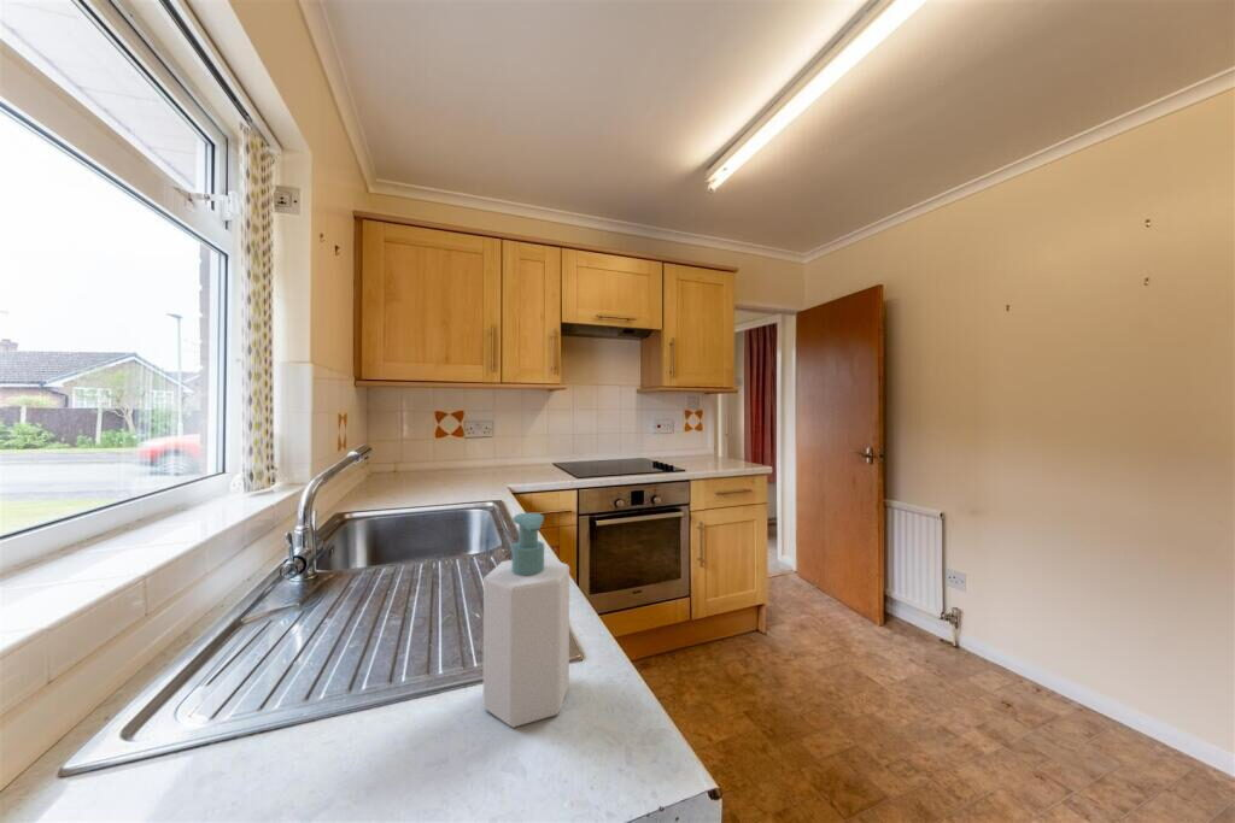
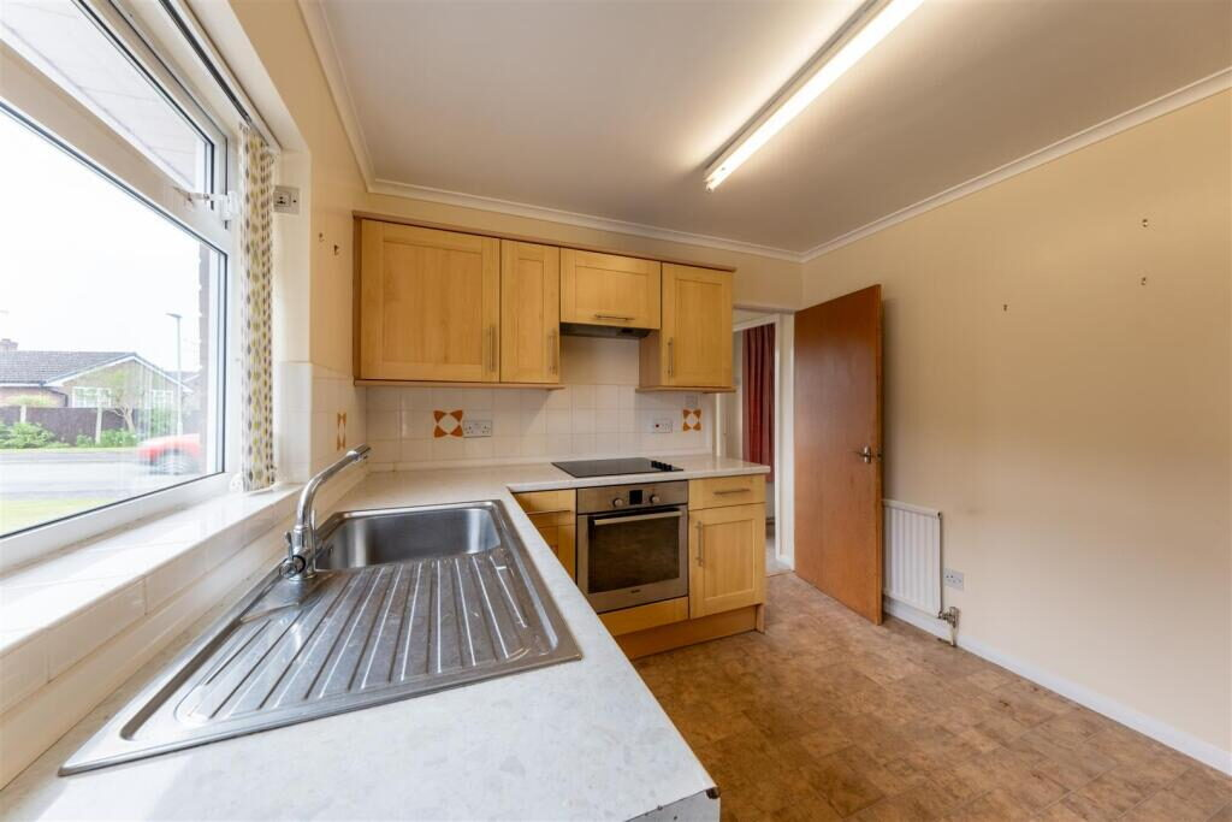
- soap bottle [482,512,570,729]
